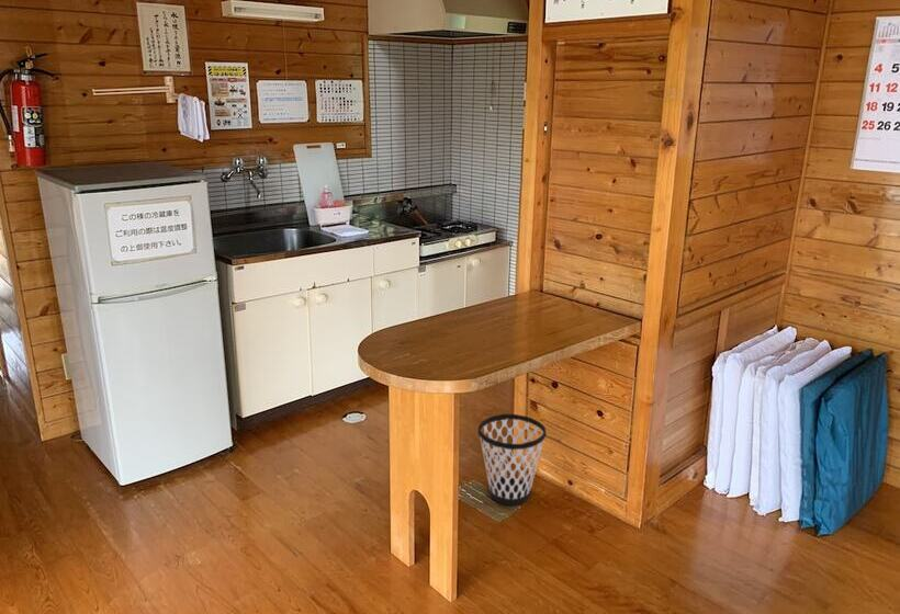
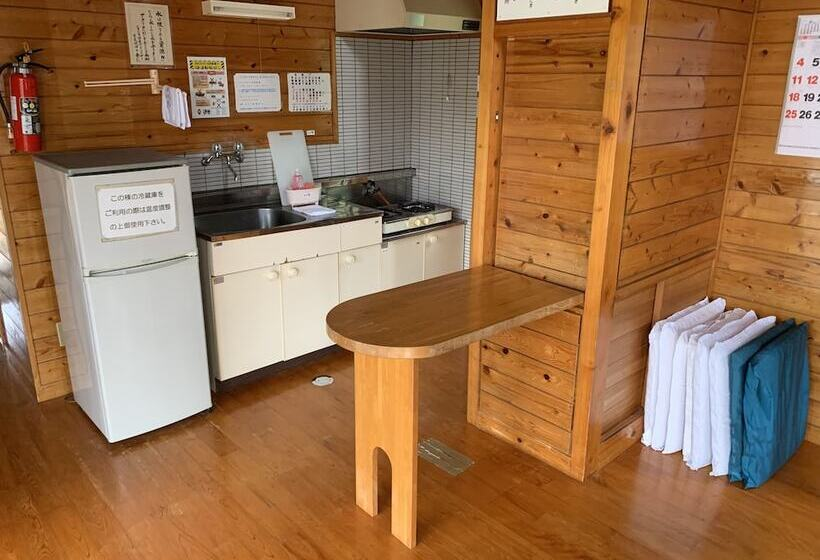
- wastebasket [476,413,548,507]
